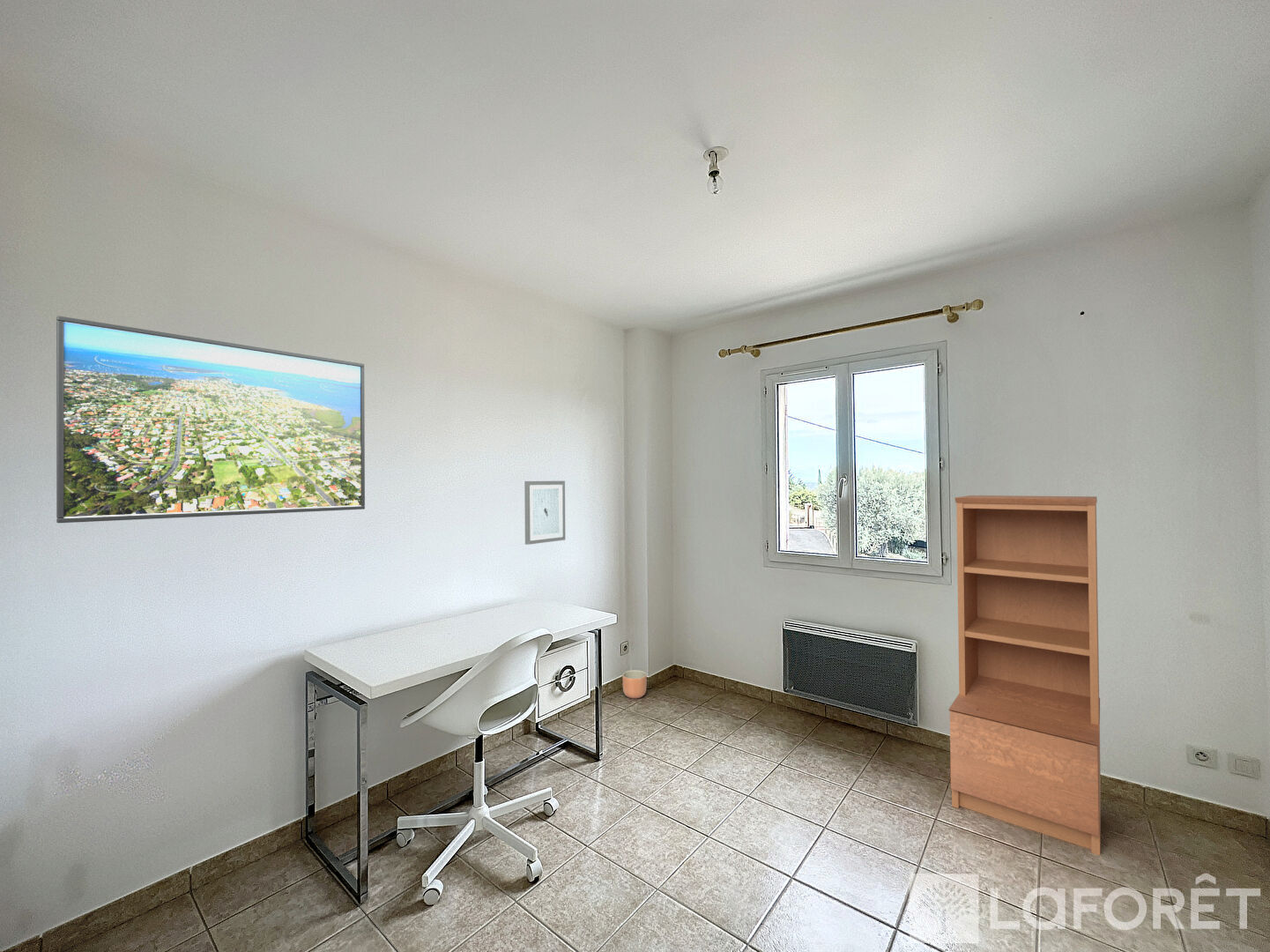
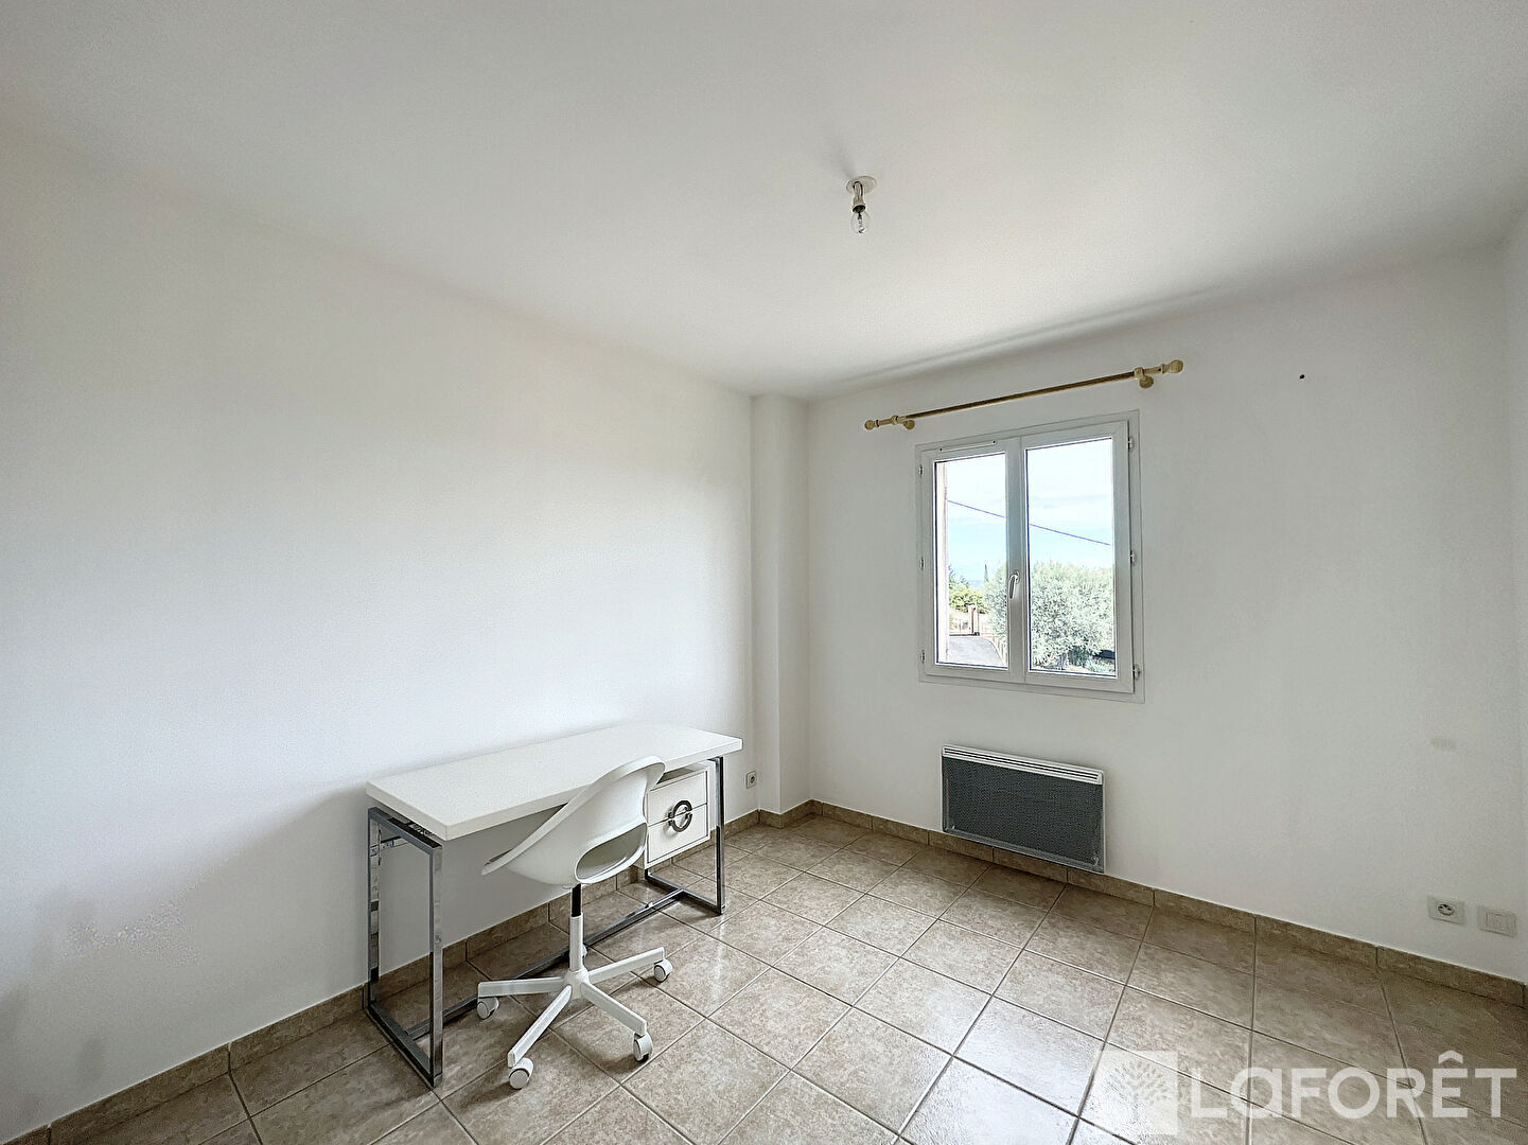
- planter [621,669,648,700]
- bookshelf [947,495,1102,856]
- wall art [524,480,566,546]
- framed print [56,315,366,524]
